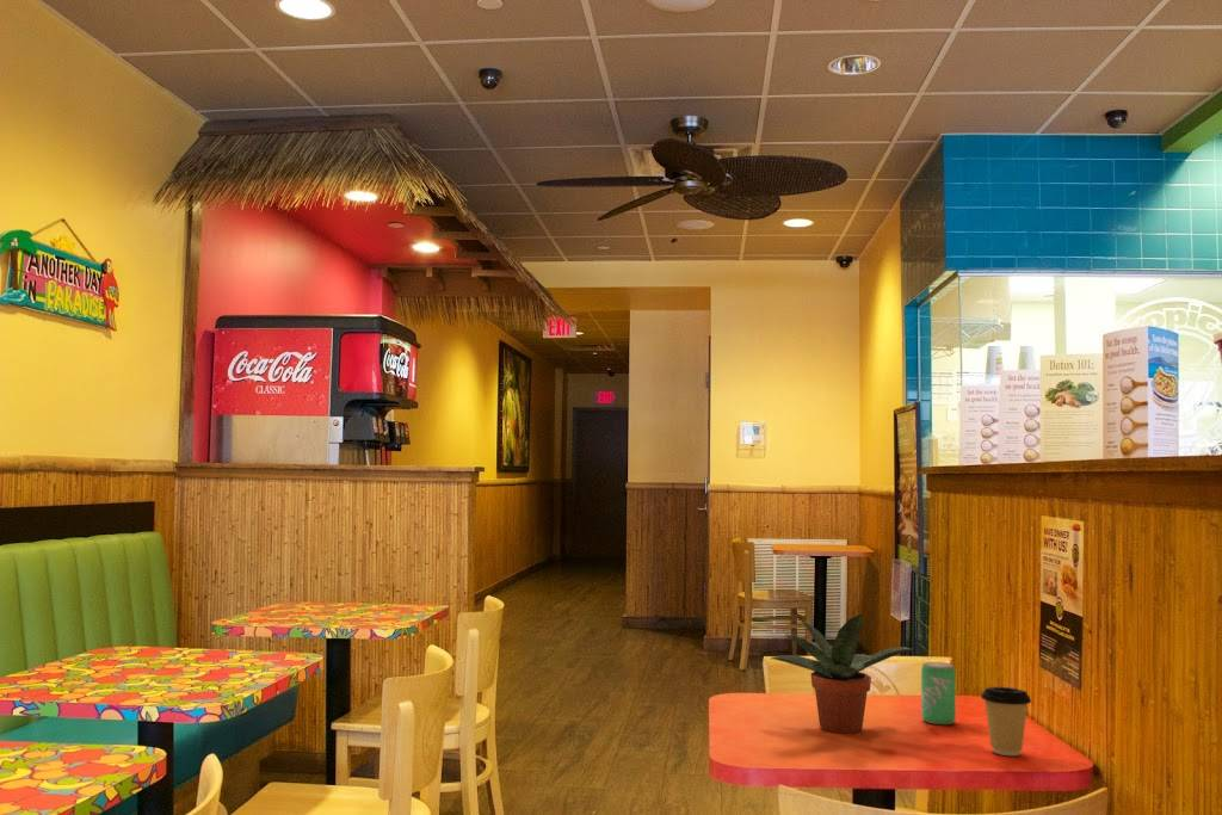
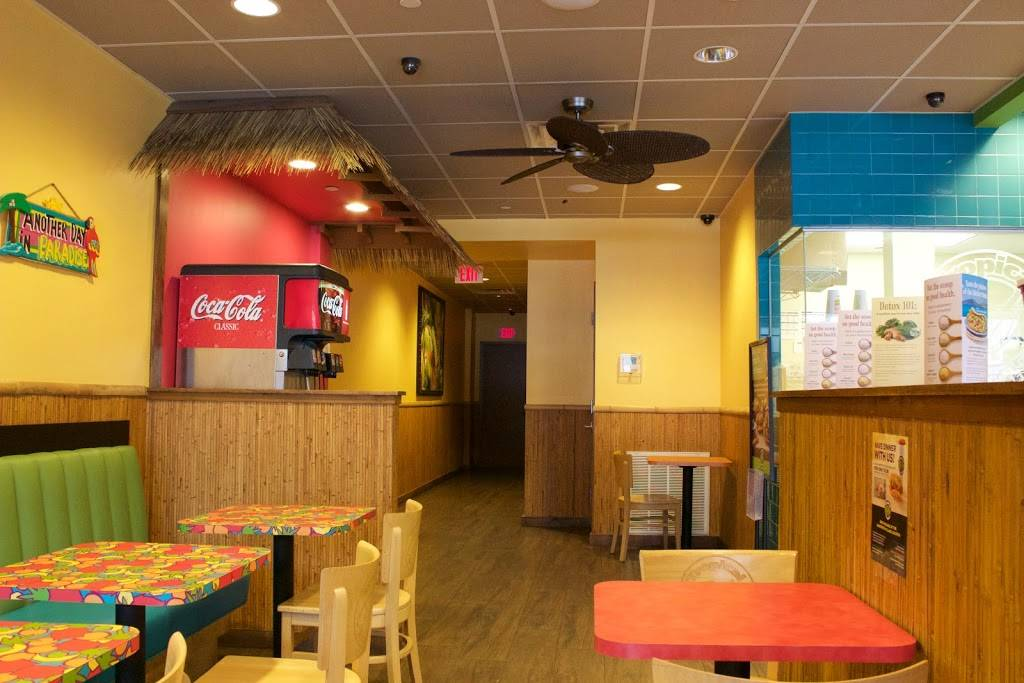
- potted plant [770,613,914,734]
- coffee cup [980,686,1032,757]
- beverage can [920,661,957,726]
